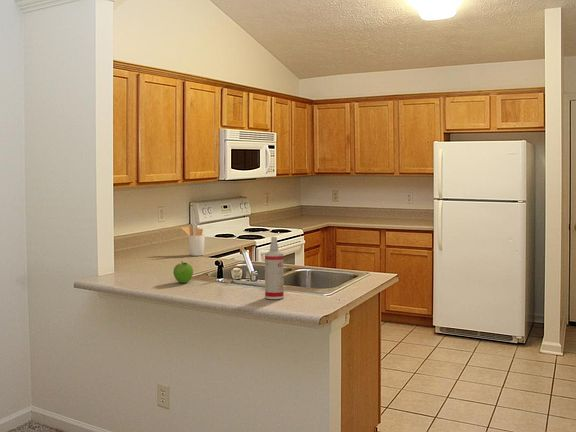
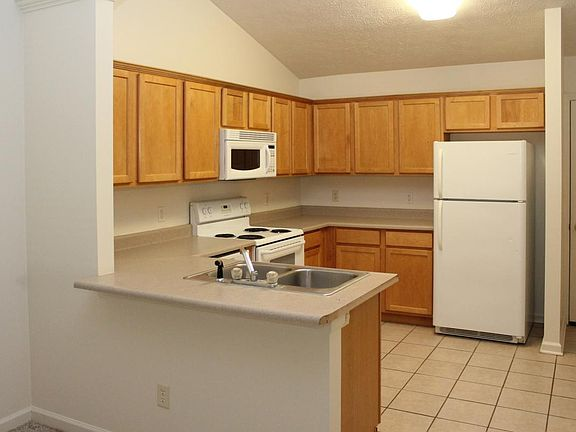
- utensil holder [180,225,206,257]
- fruit [173,261,194,284]
- spray bottle [264,236,285,300]
